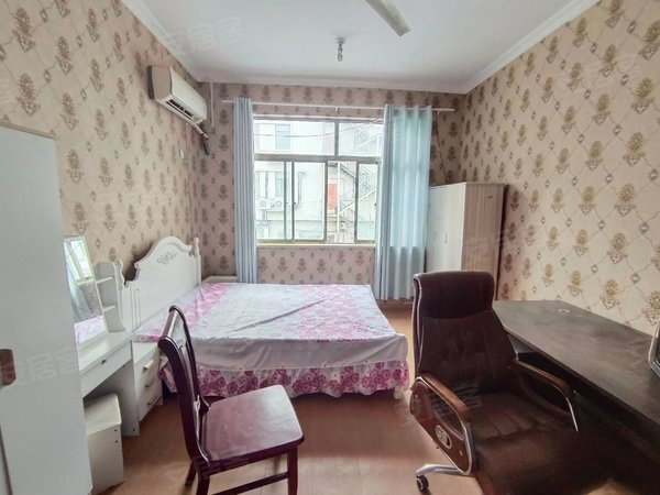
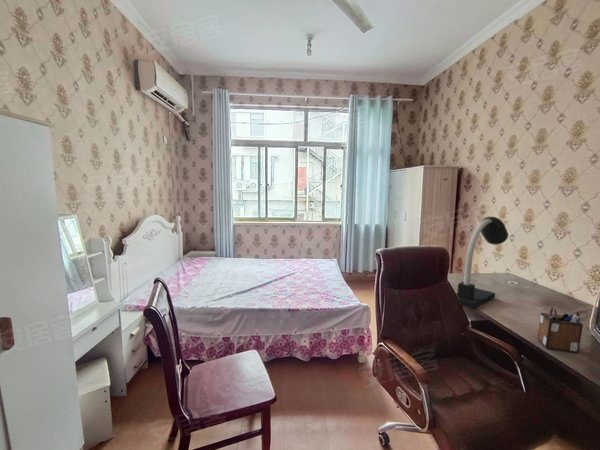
+ desk organizer [537,307,584,354]
+ desk lamp [453,216,509,310]
